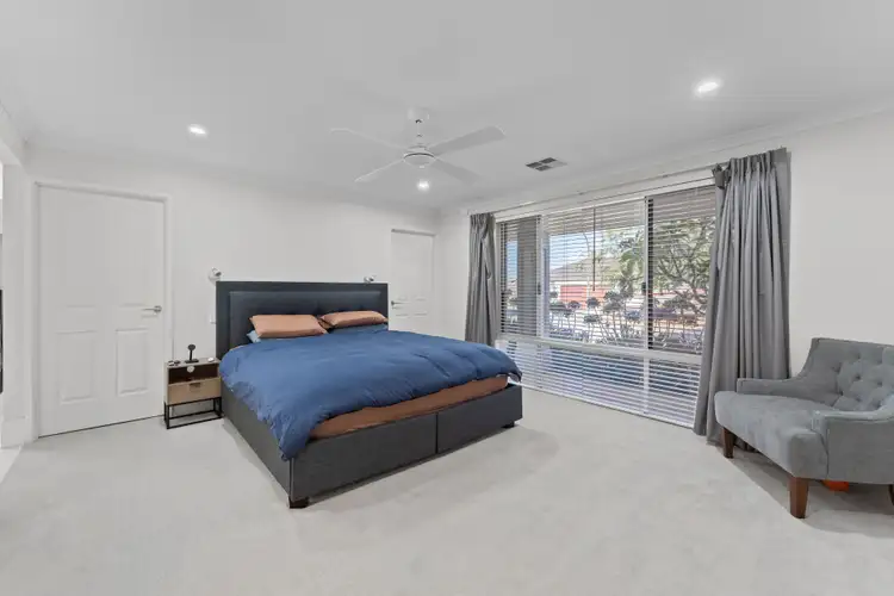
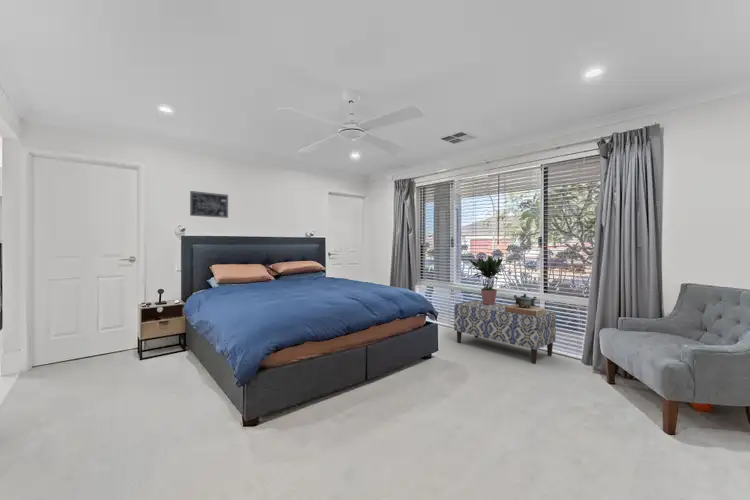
+ decorative urn [505,293,546,316]
+ wall art [189,190,229,219]
+ bench [453,299,557,364]
+ potted plant [468,254,504,305]
